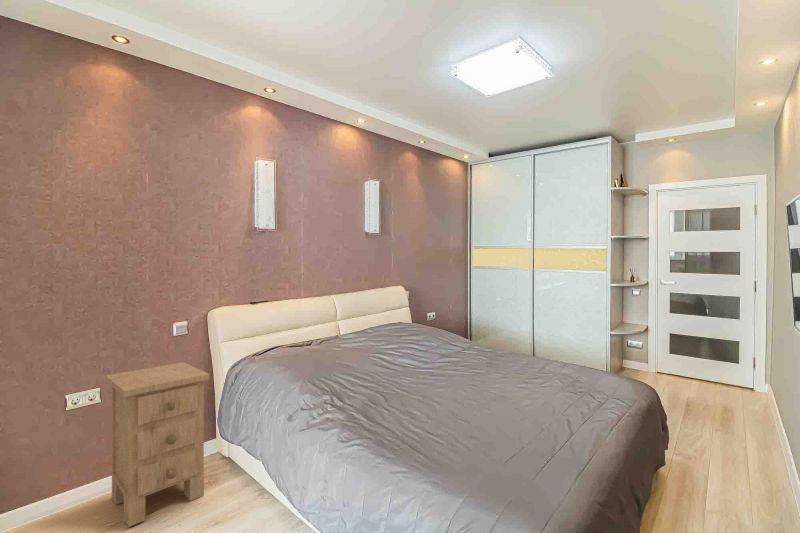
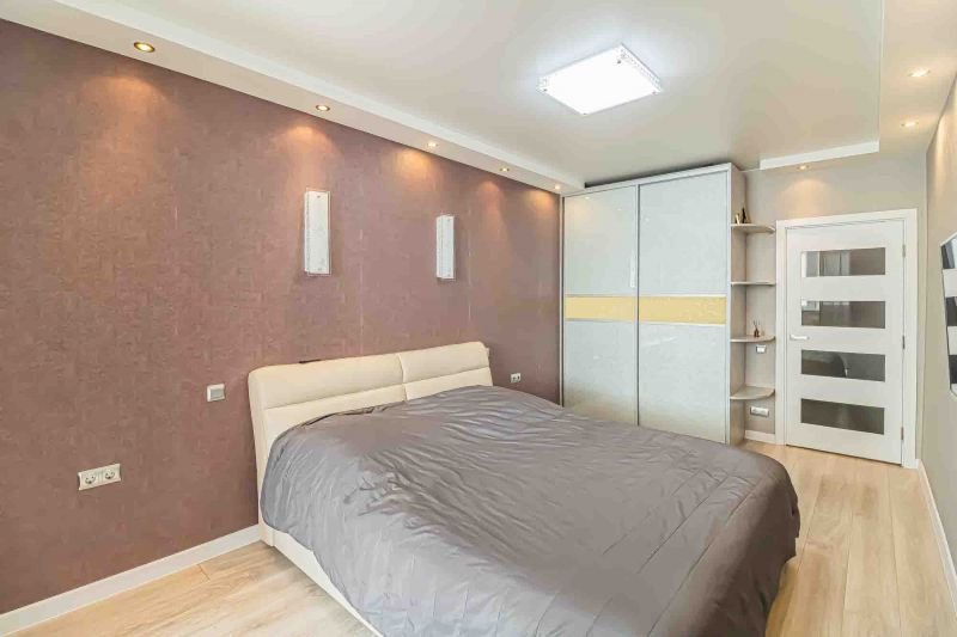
- nightstand [105,361,210,528]
